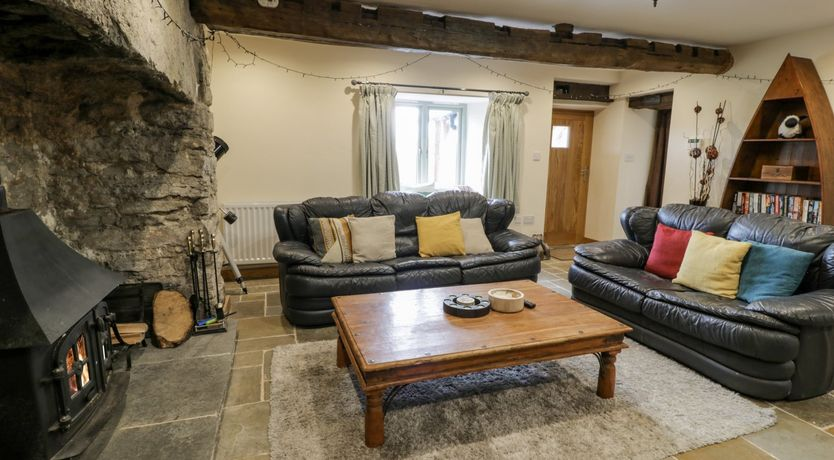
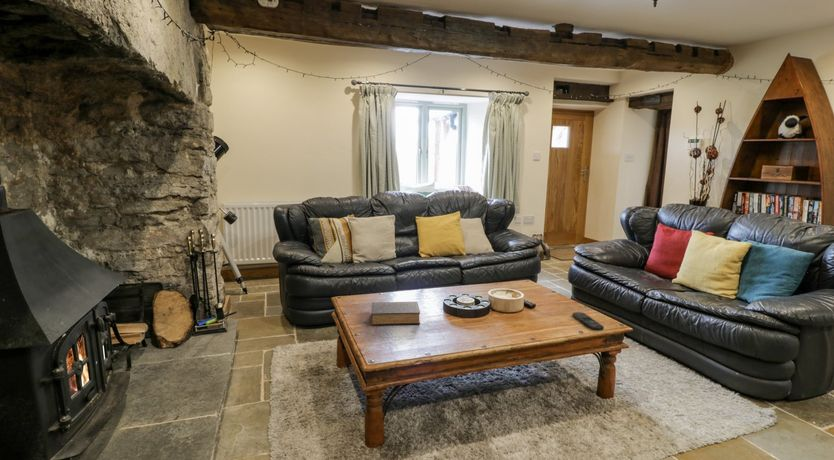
+ remote control [572,311,605,332]
+ book [371,301,421,326]
